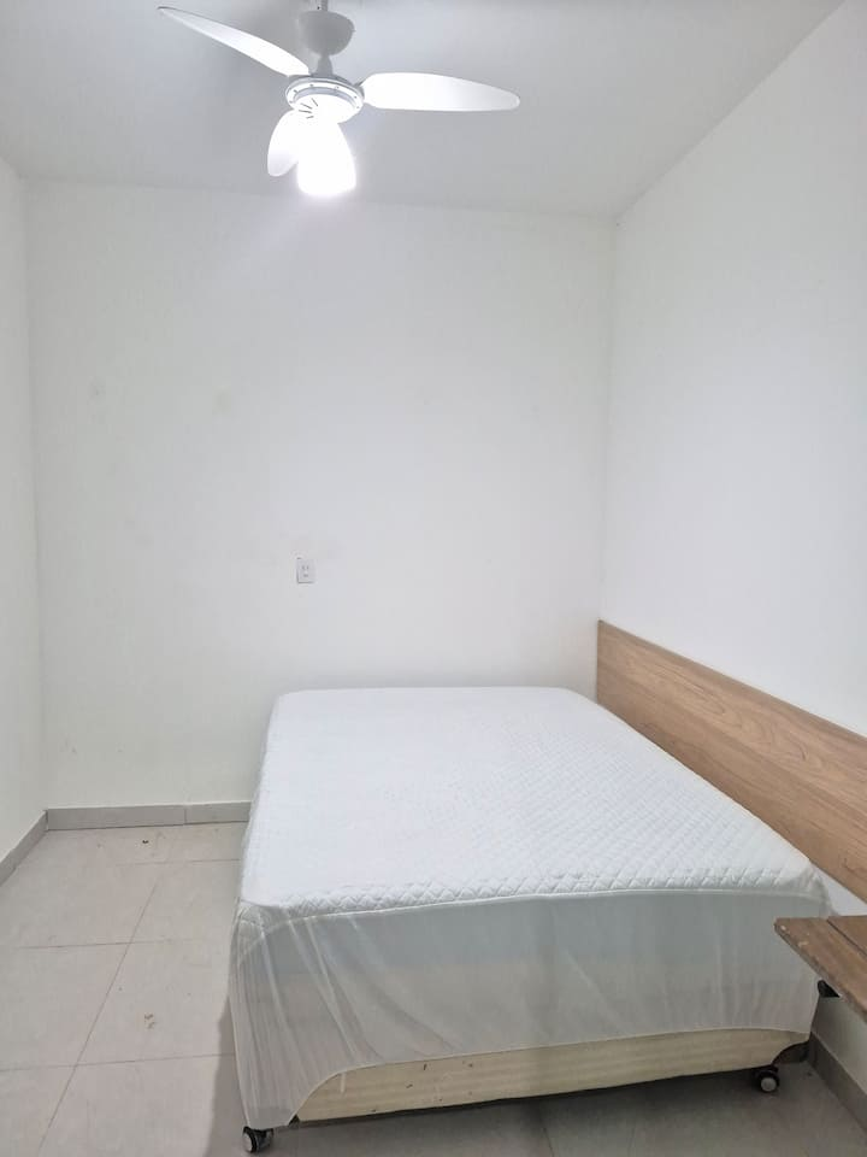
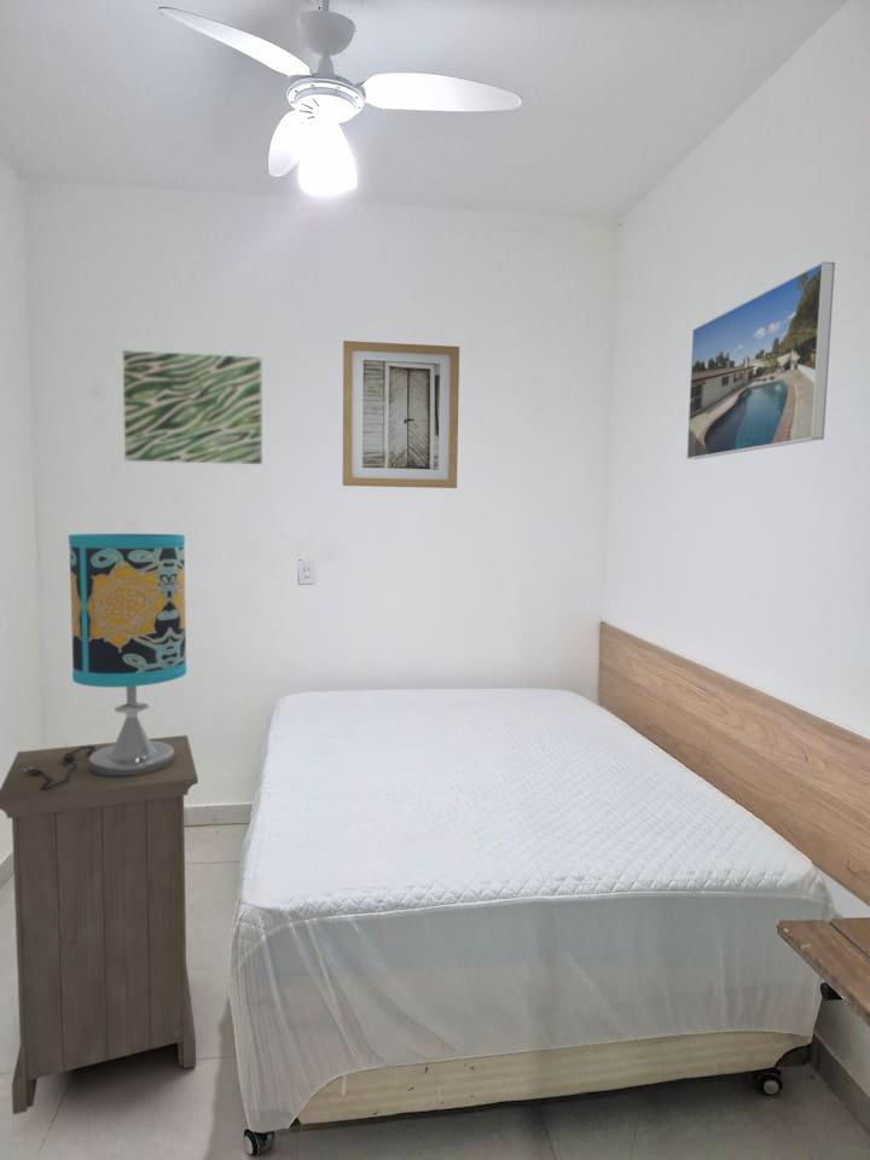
+ table lamp [24,533,187,790]
+ wall art [122,349,263,465]
+ wall art [342,340,460,489]
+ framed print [685,260,836,460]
+ nightstand [0,735,199,1116]
